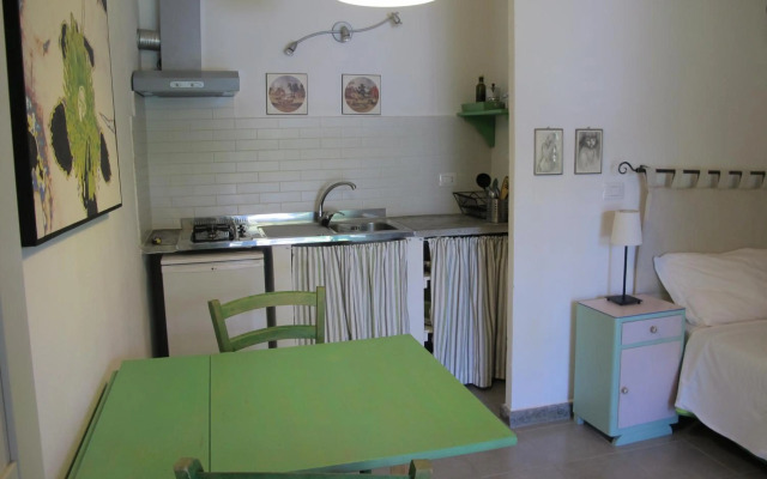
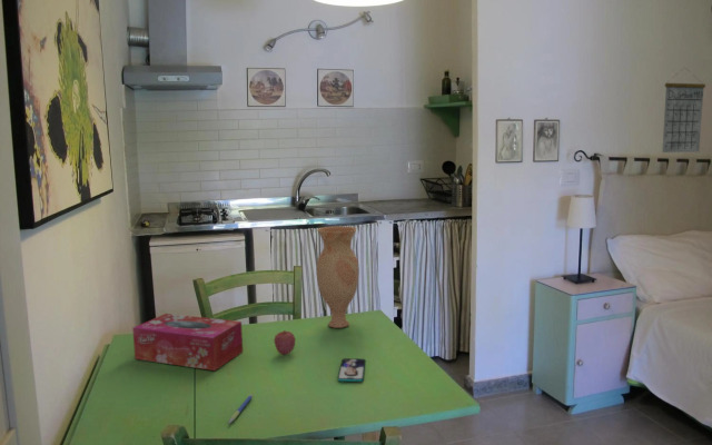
+ tissue box [131,313,244,372]
+ vase [316,225,360,329]
+ pen [227,394,254,425]
+ calendar [661,66,706,154]
+ fruit [273,329,296,356]
+ smartphone [337,357,366,383]
